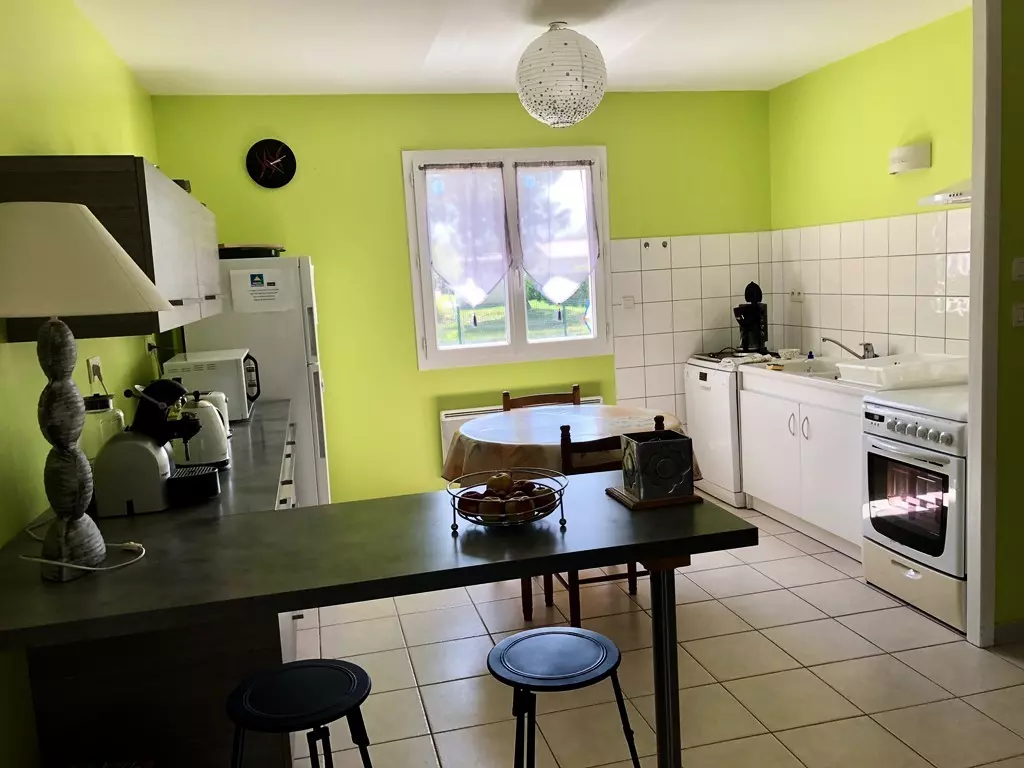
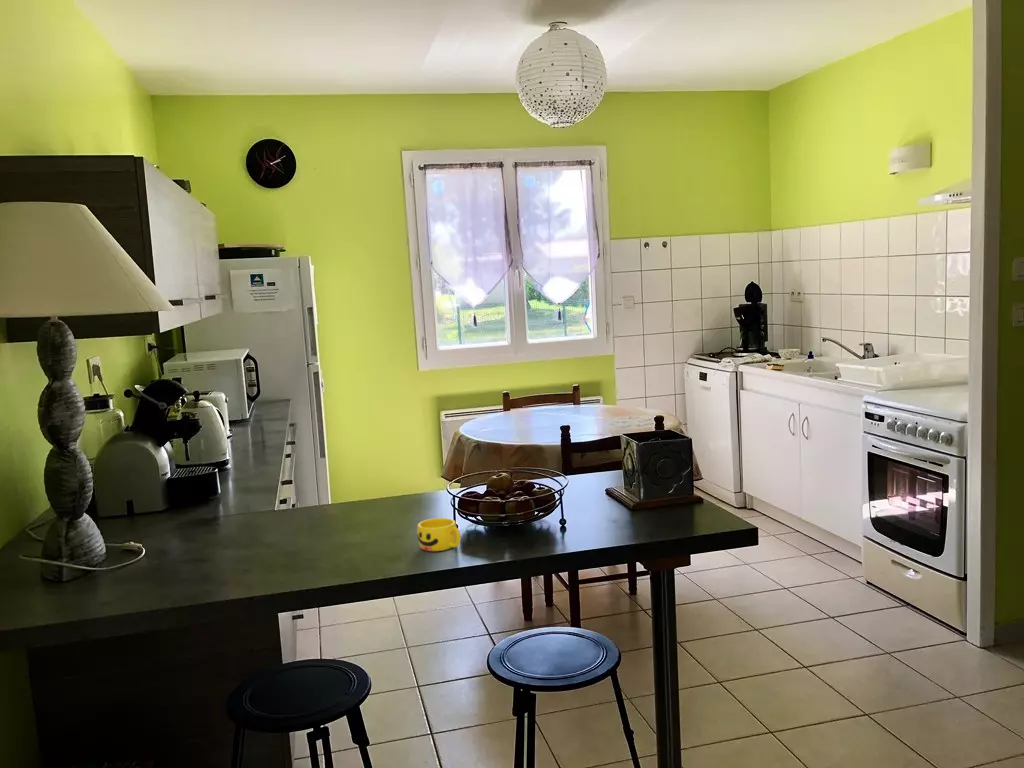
+ cup [416,517,462,552]
